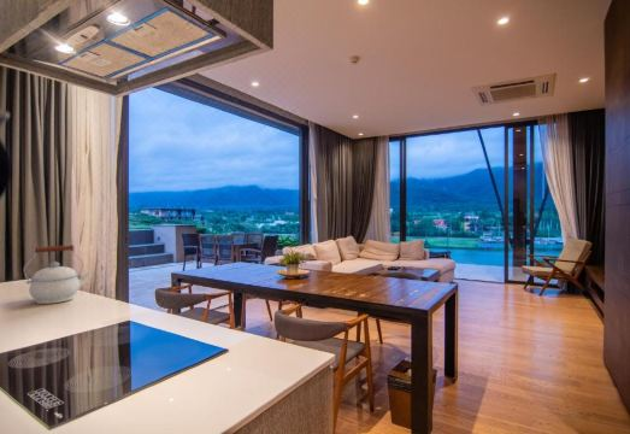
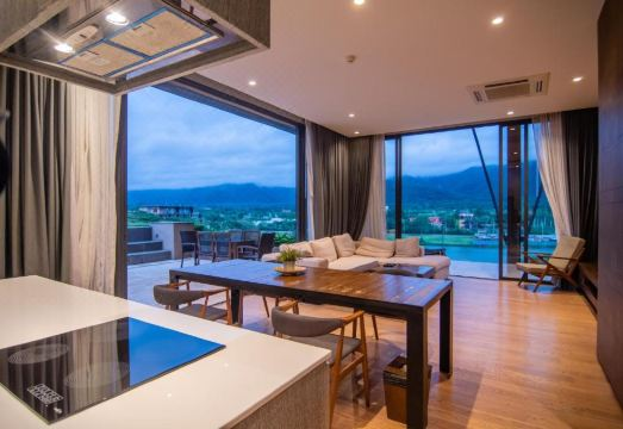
- kettle [23,244,92,305]
